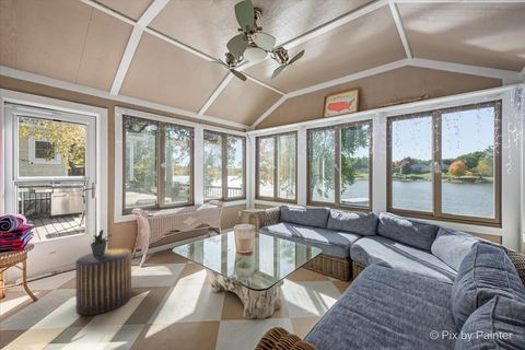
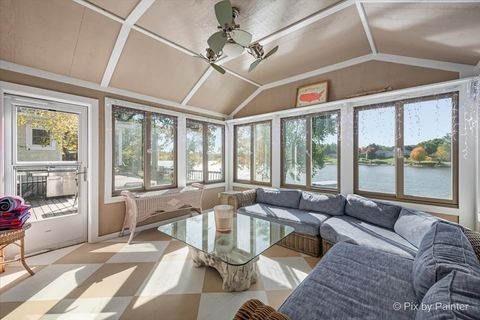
- potted plant [90,229,113,257]
- stool [74,247,132,316]
